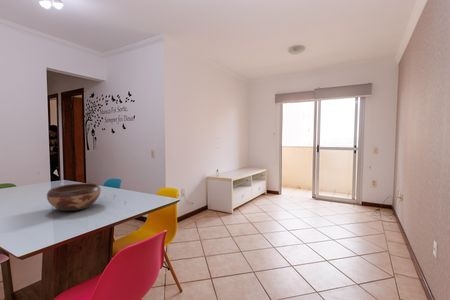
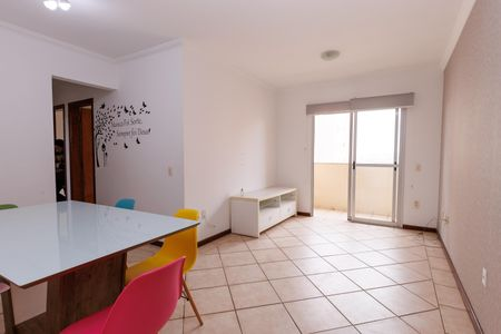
- decorative bowl [46,182,102,212]
